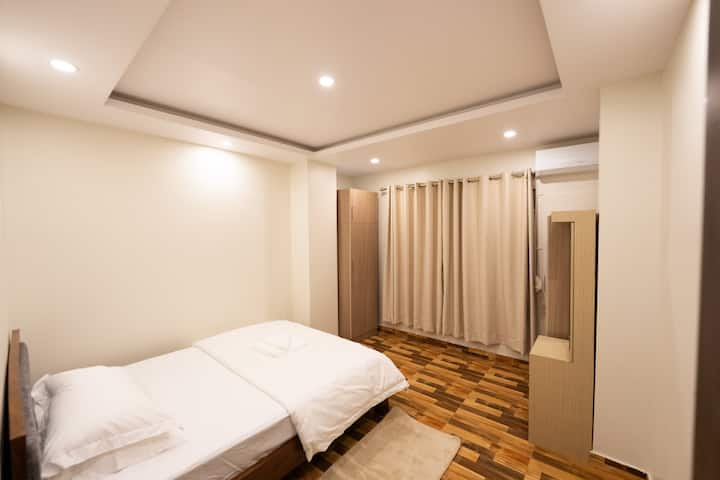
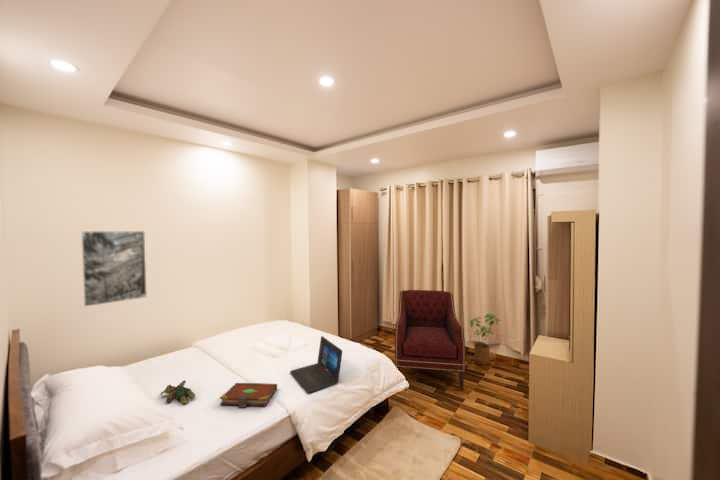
+ armchair [394,289,466,391]
+ laptop [289,335,343,394]
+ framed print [80,230,148,307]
+ book [219,382,278,409]
+ teddy bear [159,380,196,405]
+ house plant [469,312,503,366]
